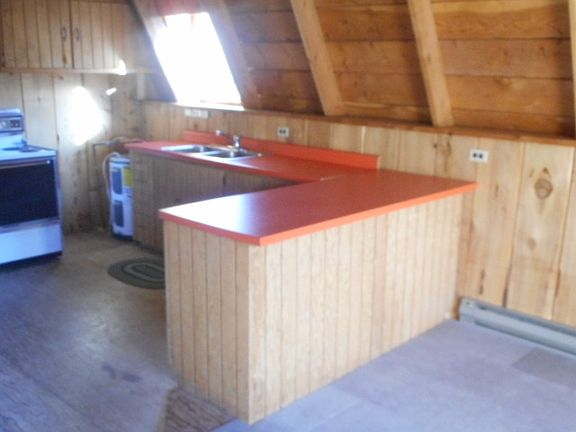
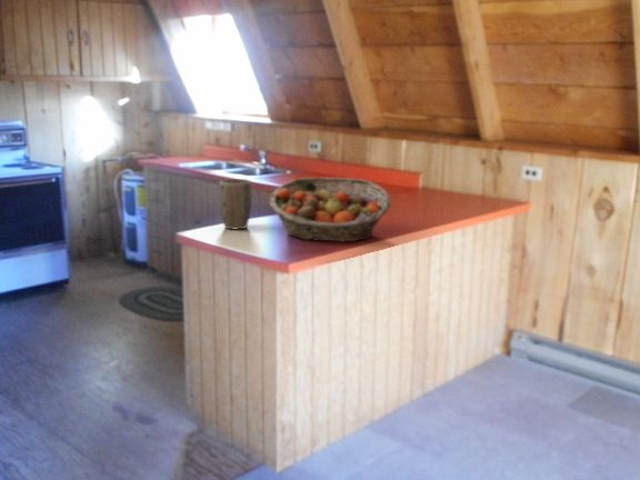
+ plant pot [219,178,252,230]
+ fruit basket [269,177,392,242]
